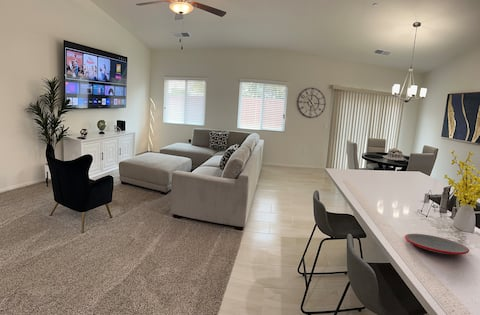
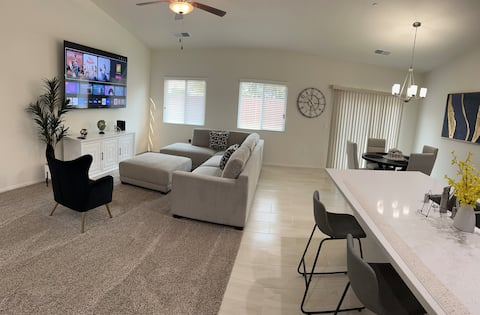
- plate [404,233,470,256]
